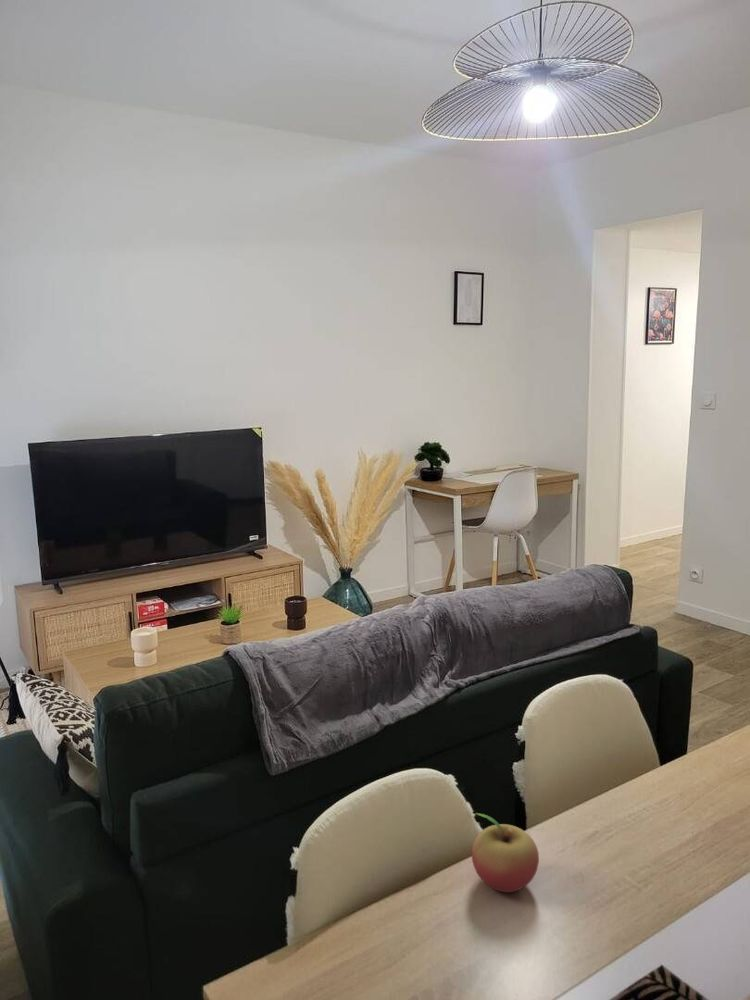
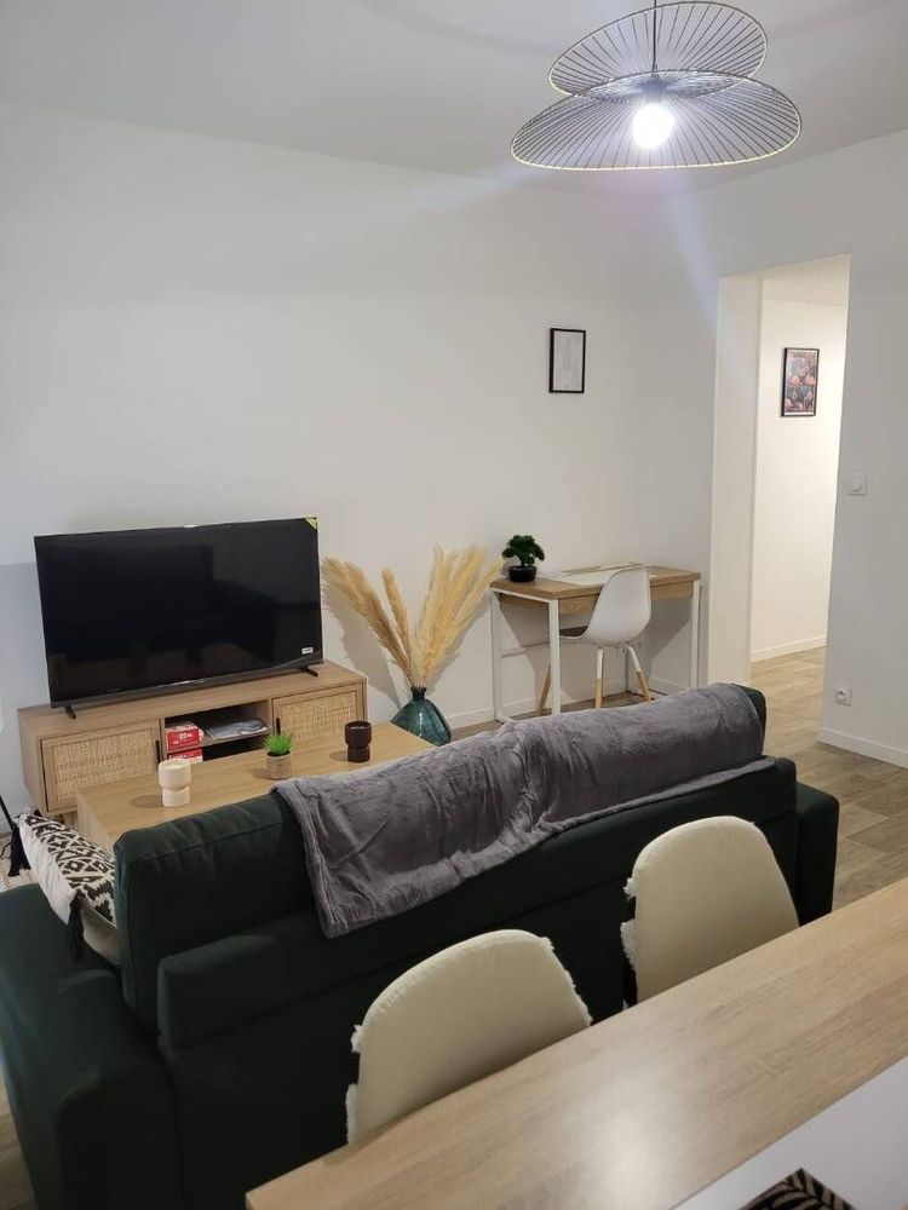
- fruit [471,812,540,893]
